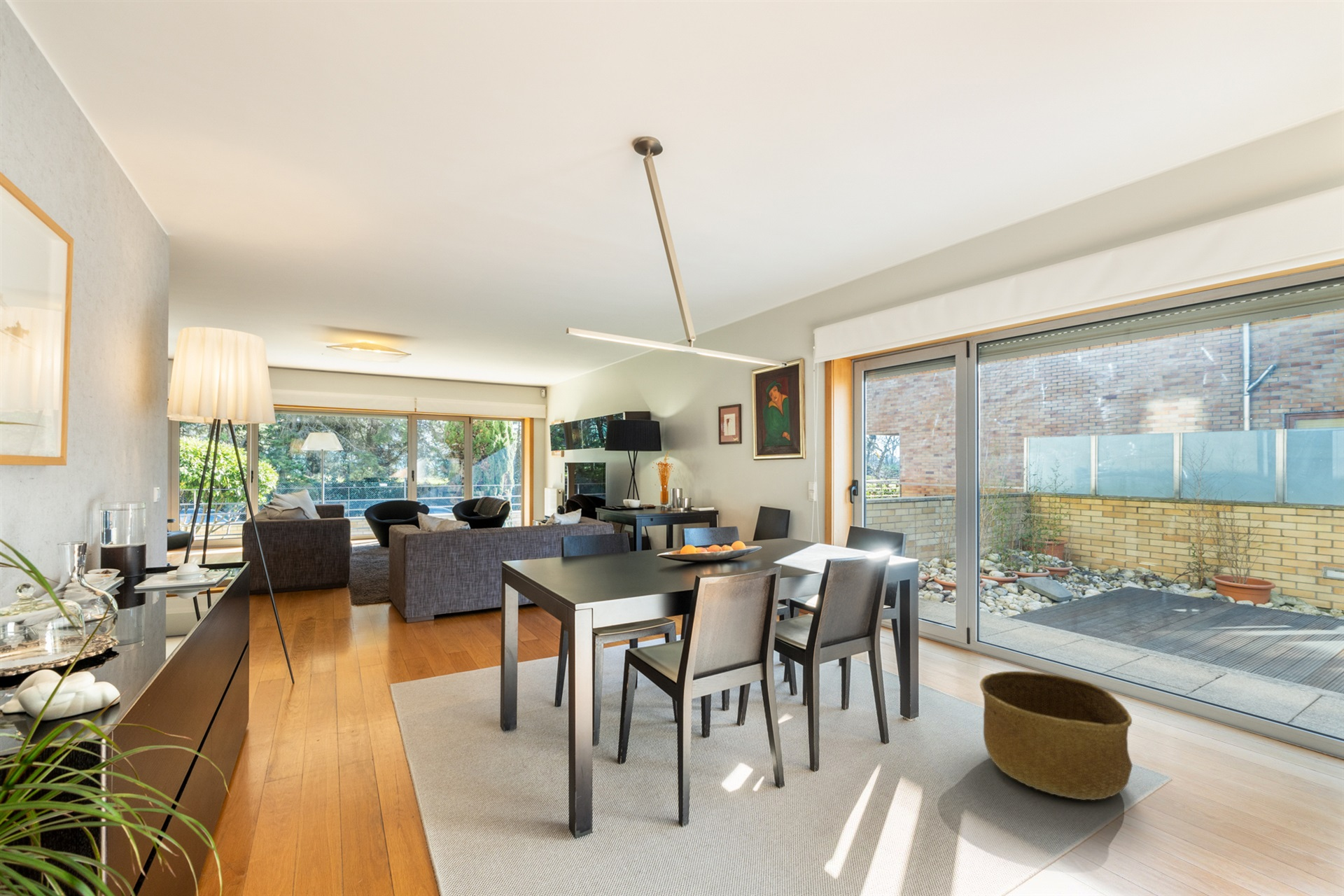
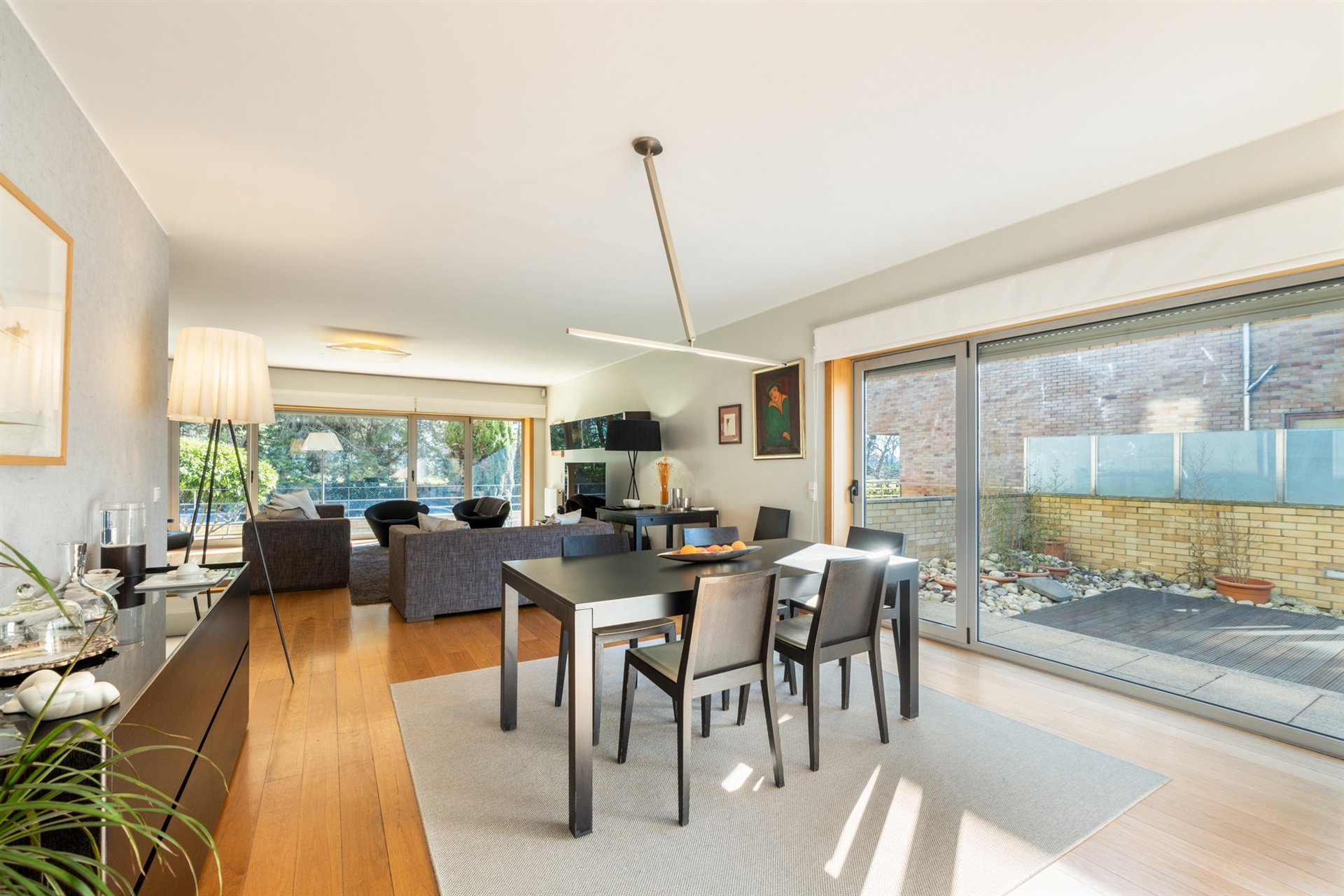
- basket [979,671,1133,801]
